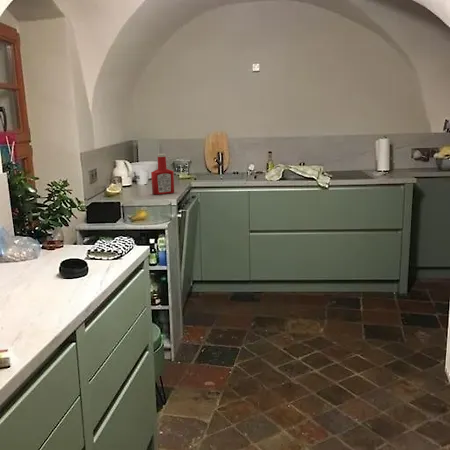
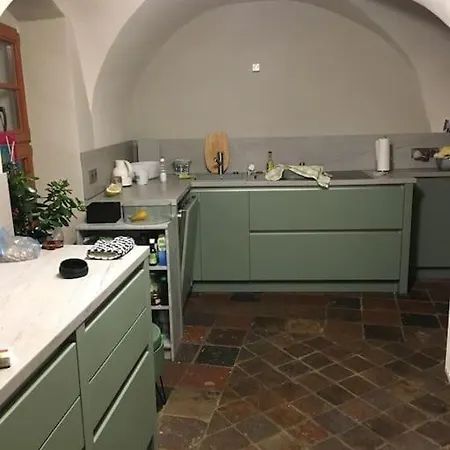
- soap bottle [150,153,175,196]
